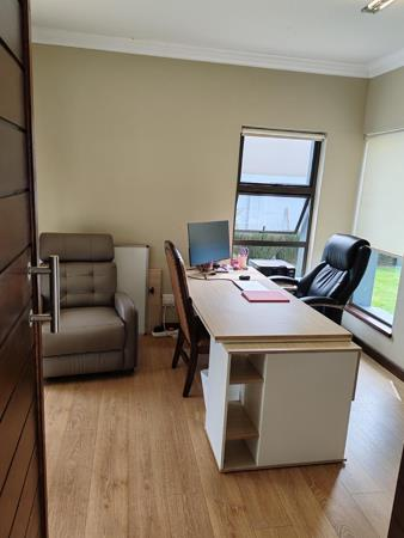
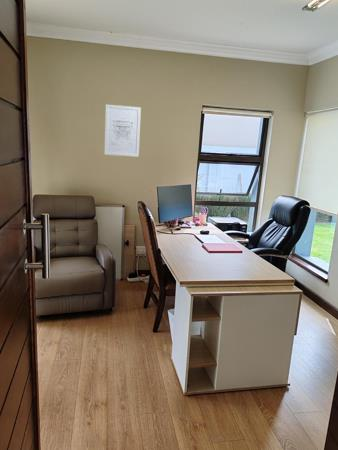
+ wall art [104,103,142,158]
